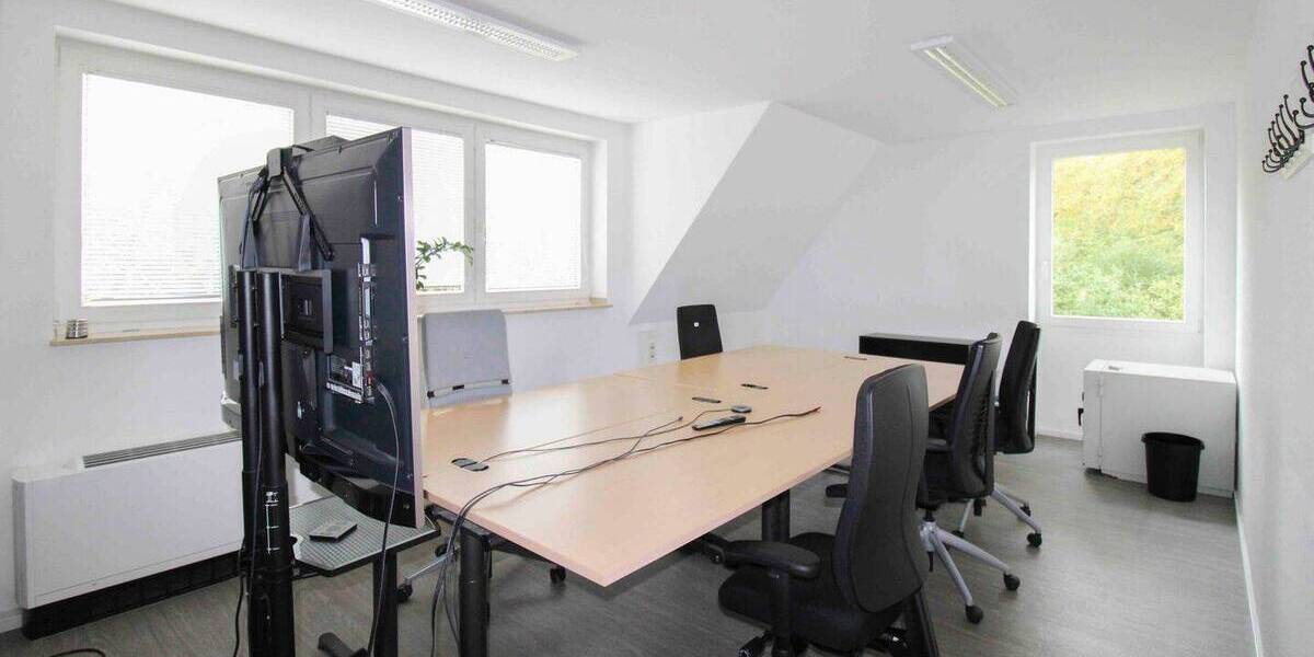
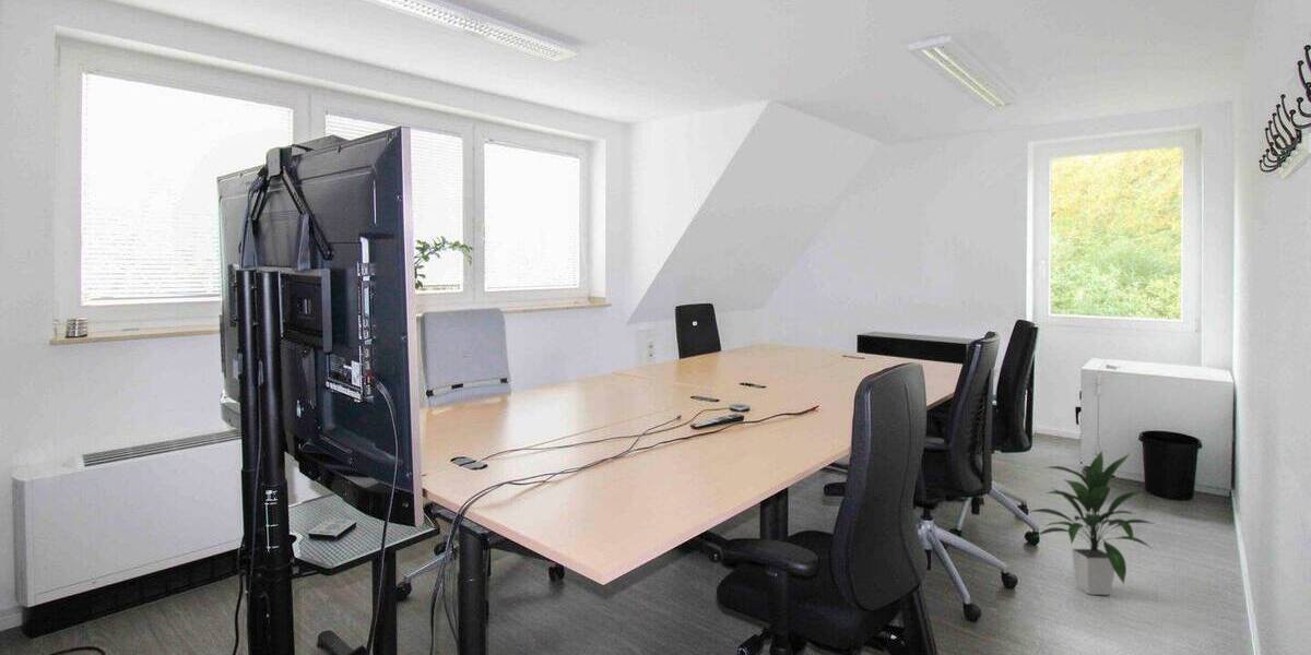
+ indoor plant [1024,450,1158,596]
